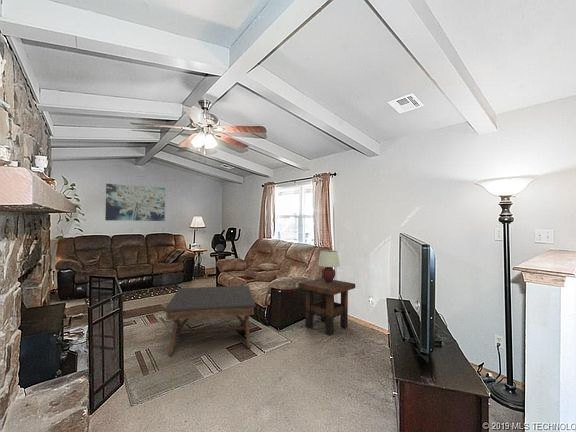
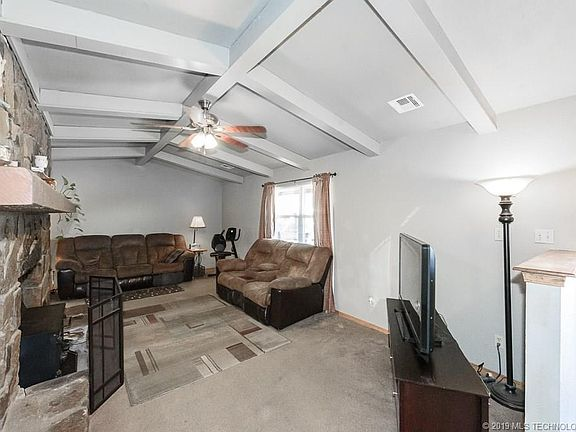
- table lamp [317,249,341,282]
- wall art [104,183,166,222]
- side table [297,277,356,336]
- coffee table [163,285,257,356]
